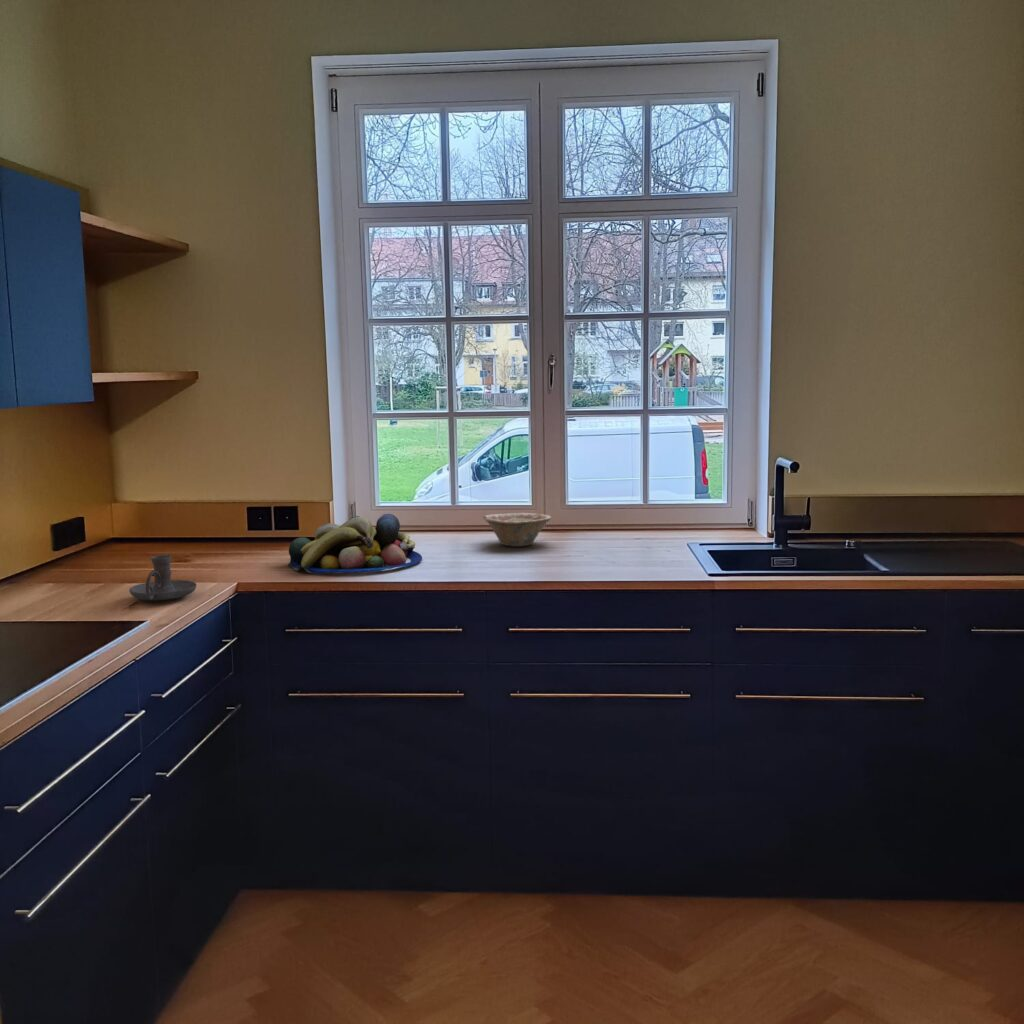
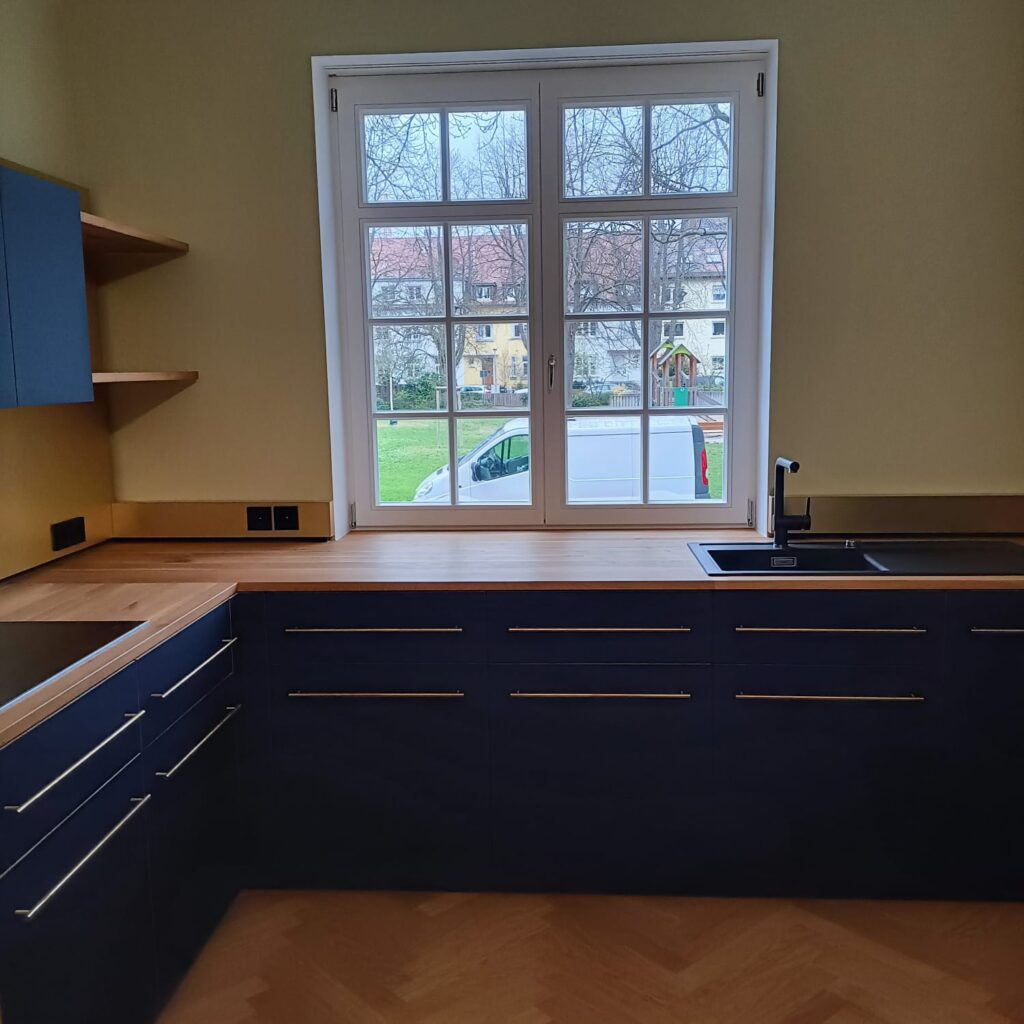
- candle holder [128,554,197,601]
- fruit bowl [287,513,423,574]
- dish [482,512,552,548]
